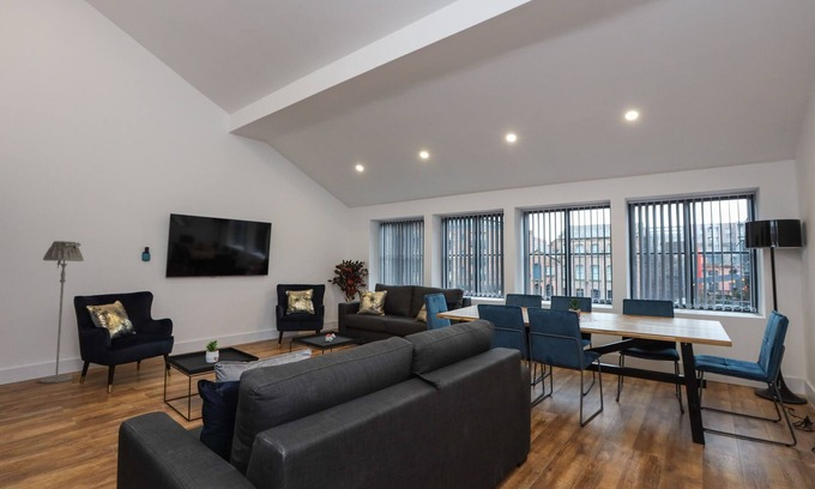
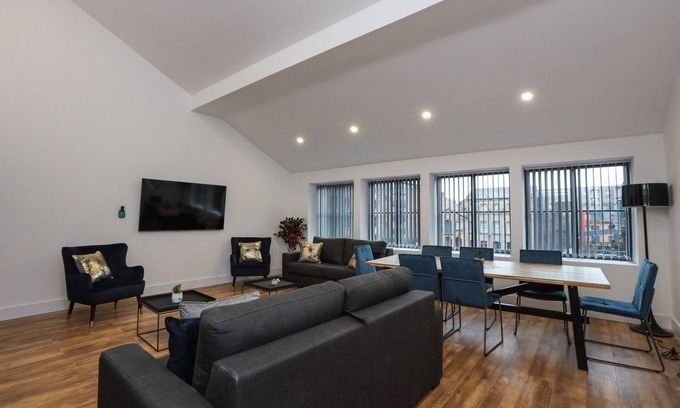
- floor lamp [38,240,85,385]
